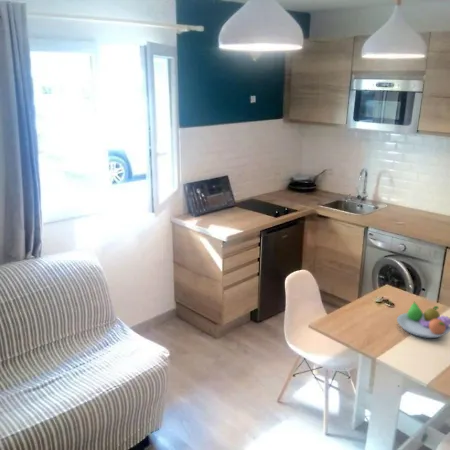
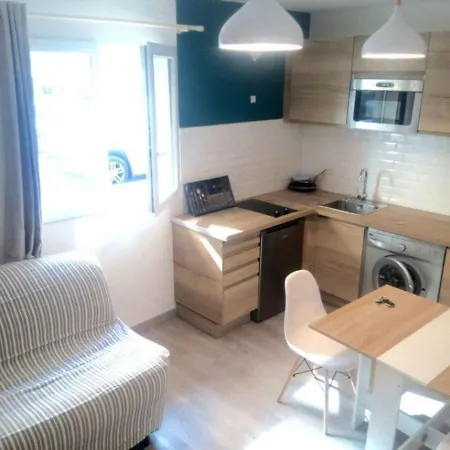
- fruit bowl [396,301,450,339]
